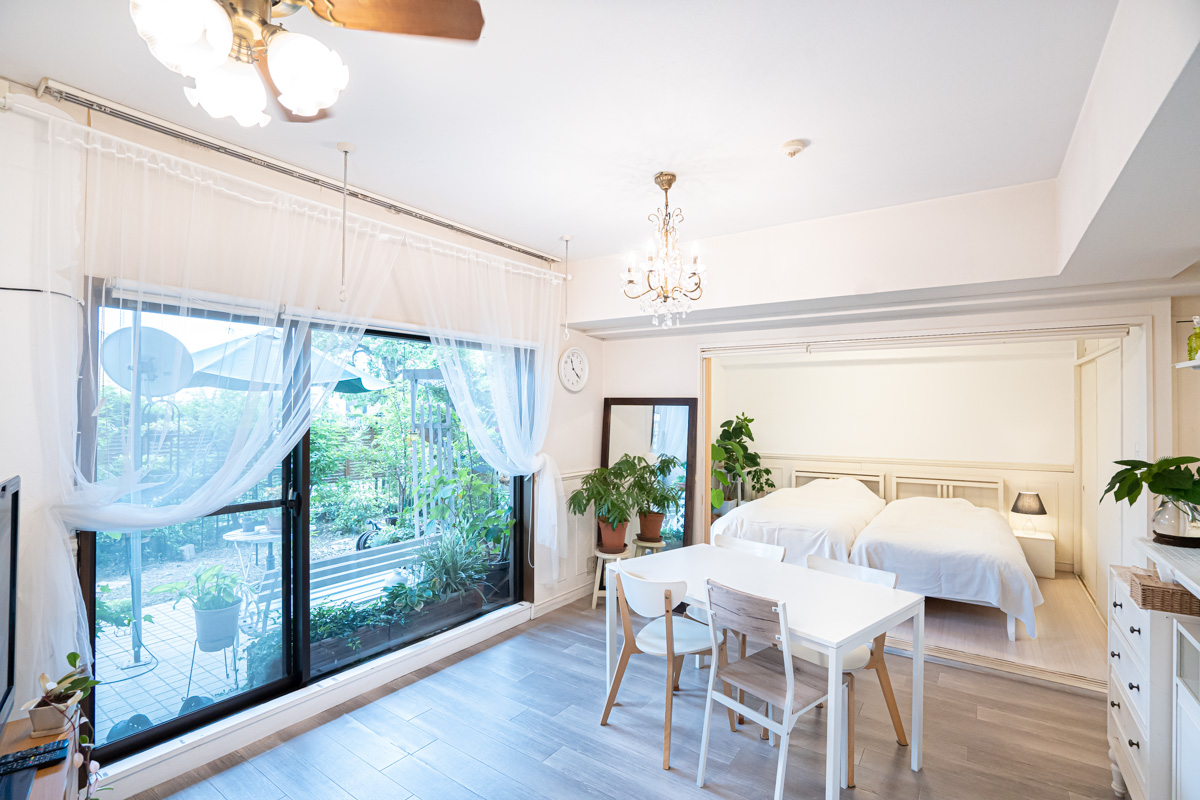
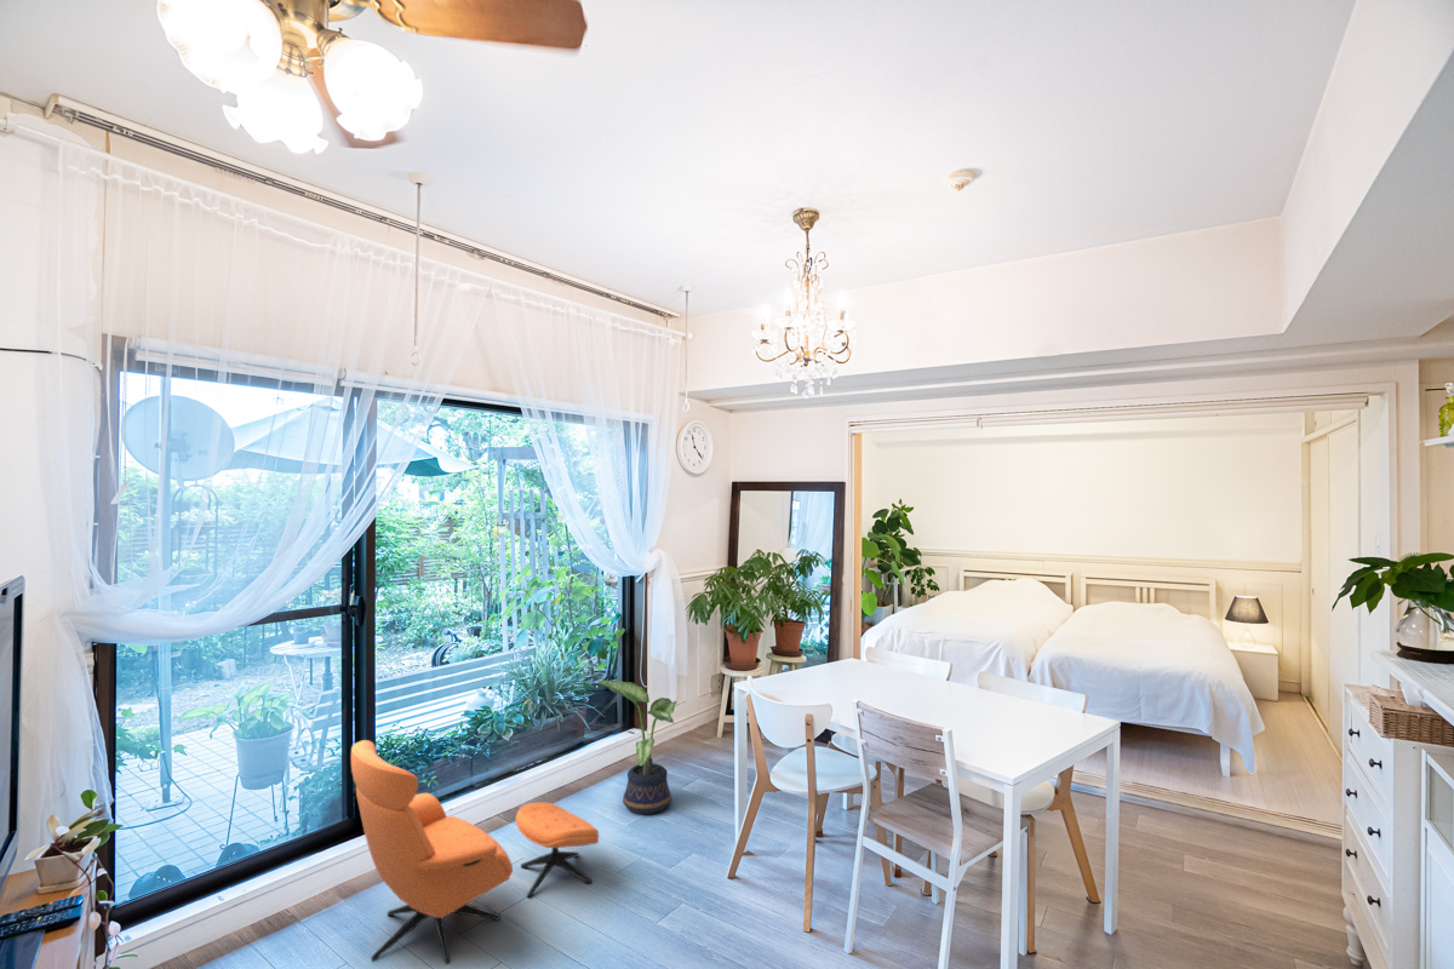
+ potted plant [596,680,677,815]
+ armchair [350,739,600,965]
